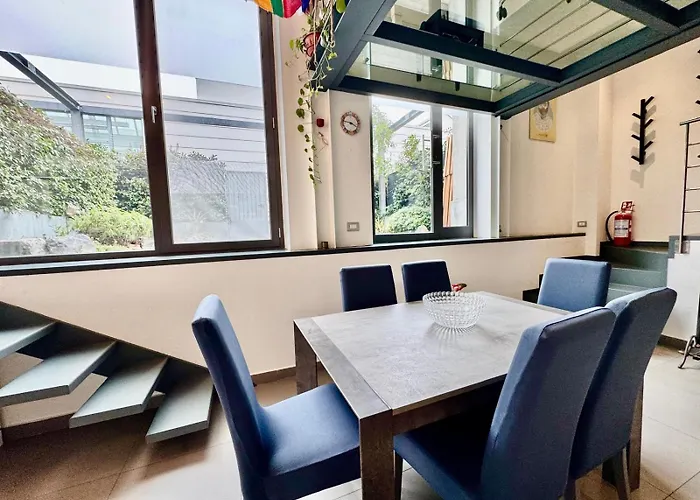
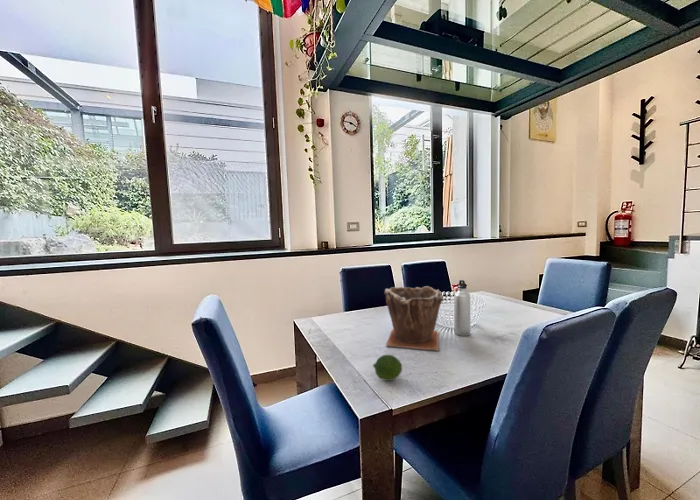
+ fruit [372,354,403,382]
+ water bottle [453,279,471,337]
+ plant pot [383,285,445,352]
